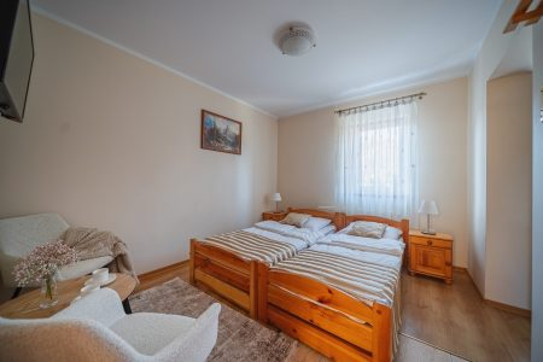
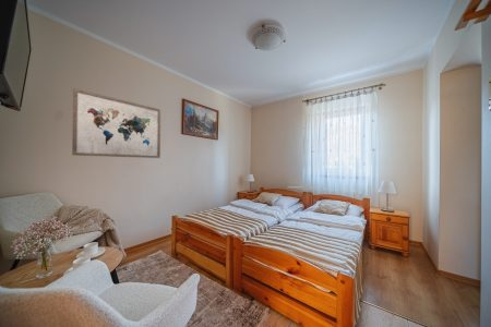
+ wall art [71,87,161,159]
